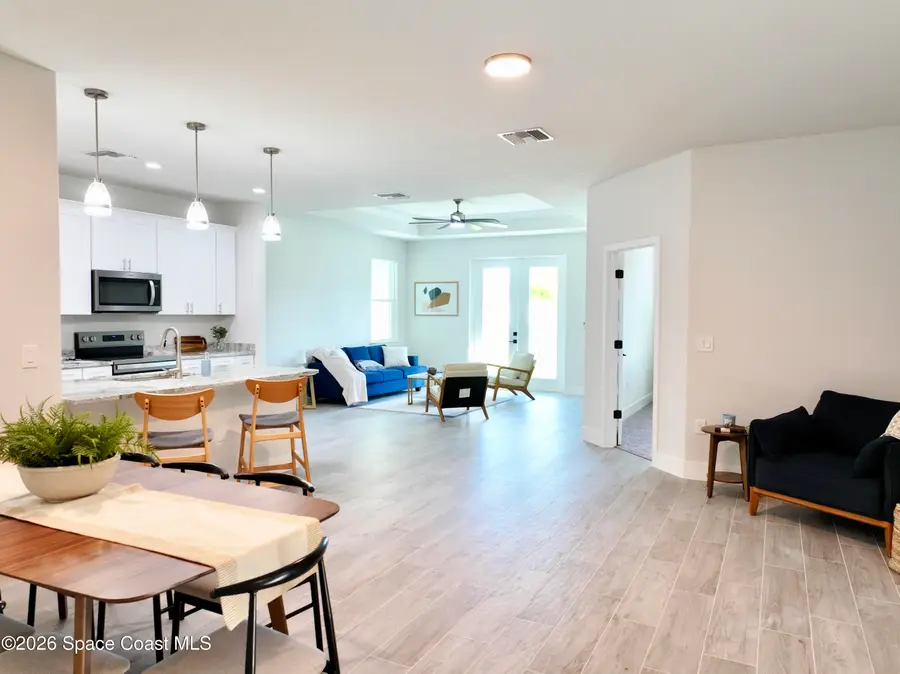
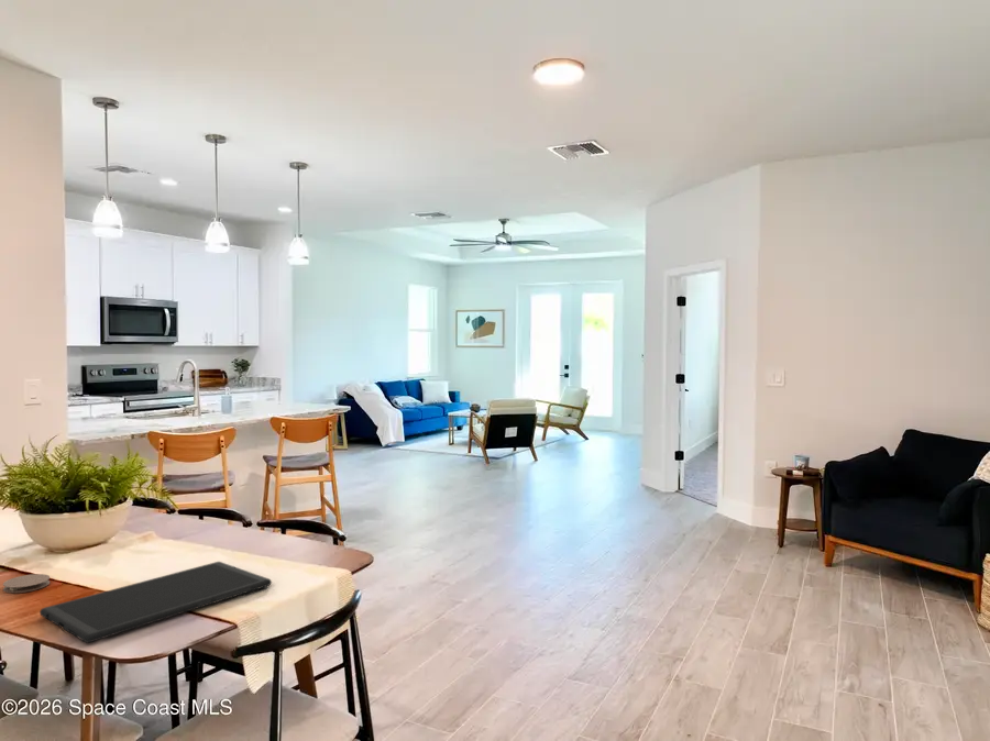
+ coaster [2,573,52,594]
+ cutting board [38,561,273,644]
